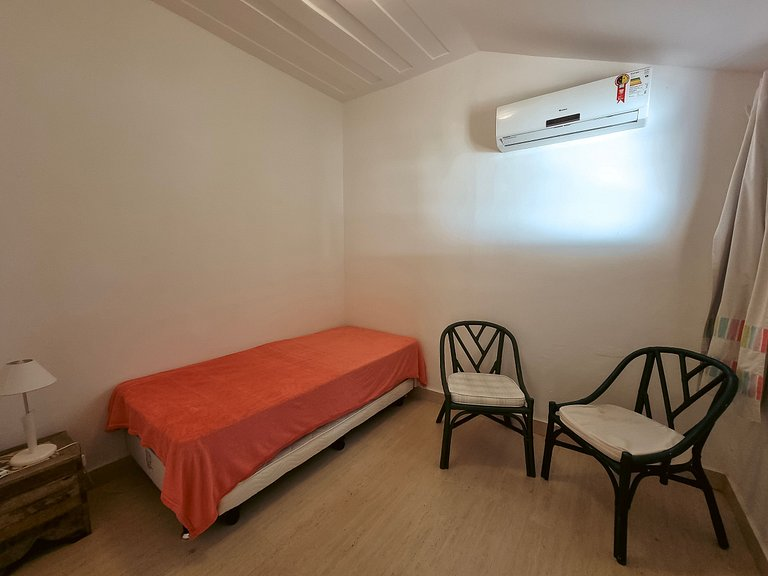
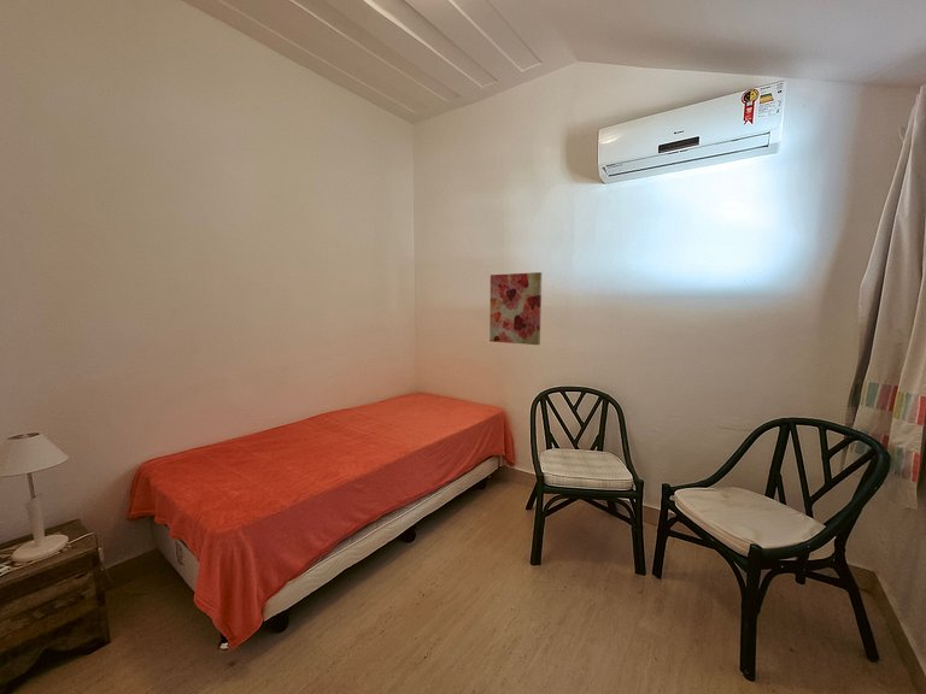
+ wall art [488,271,543,346]
